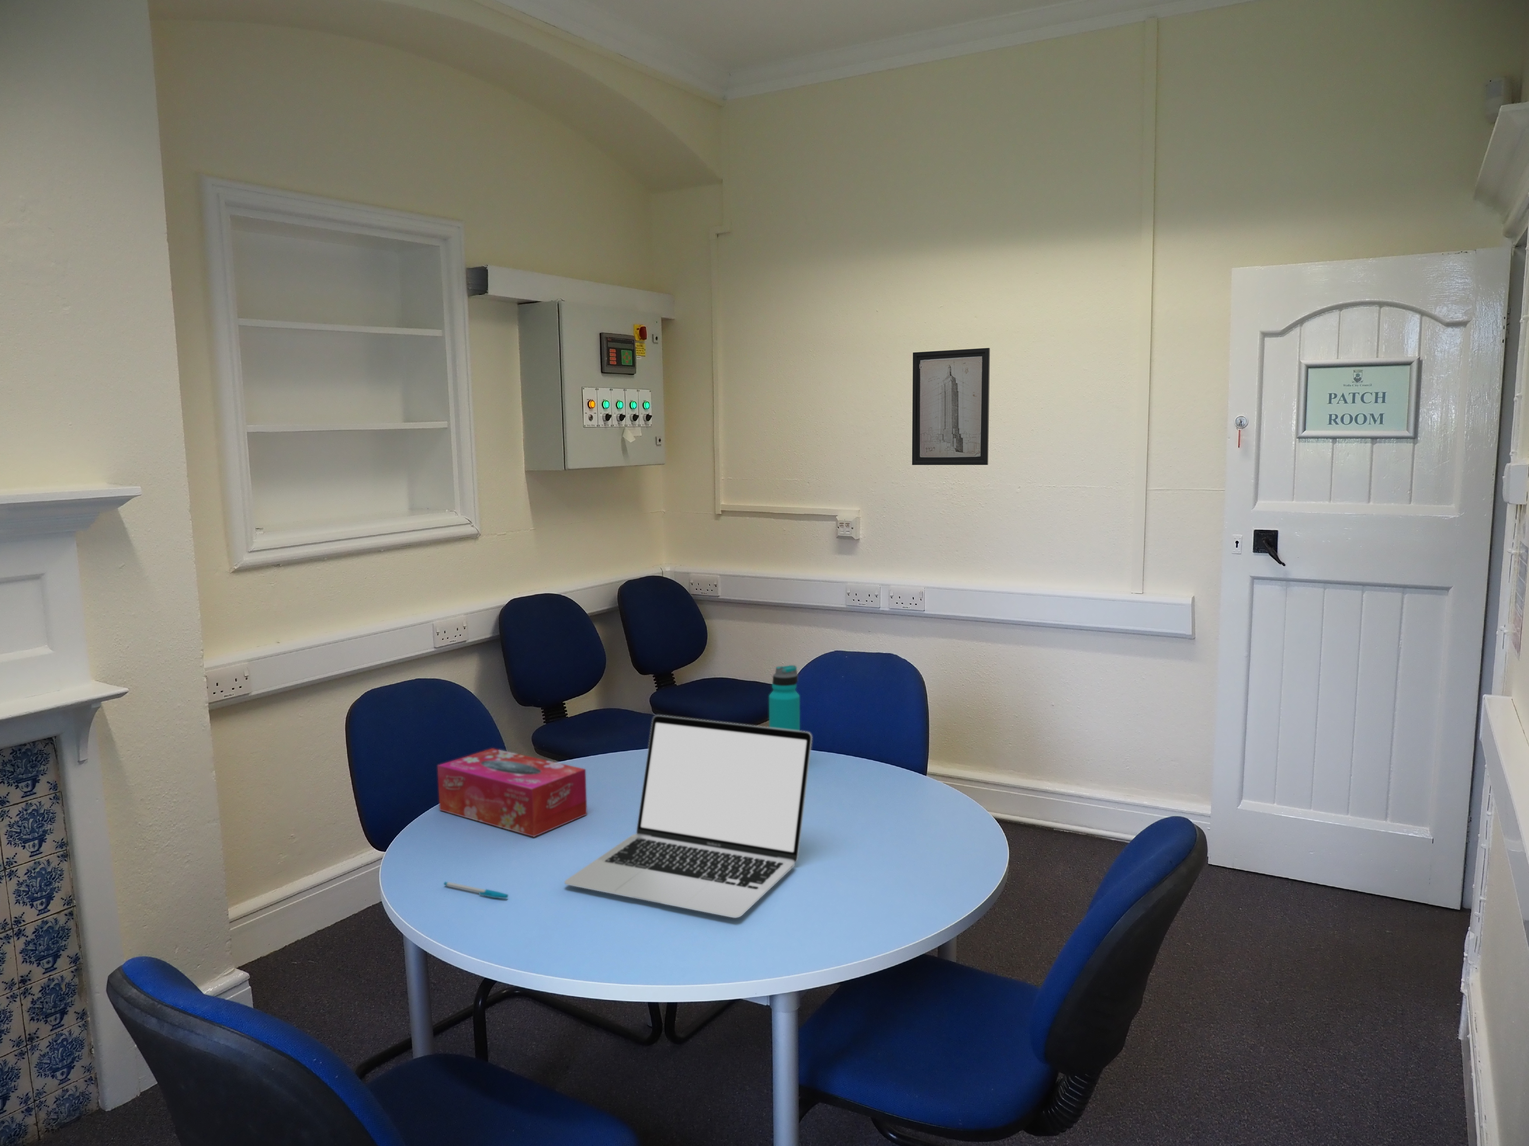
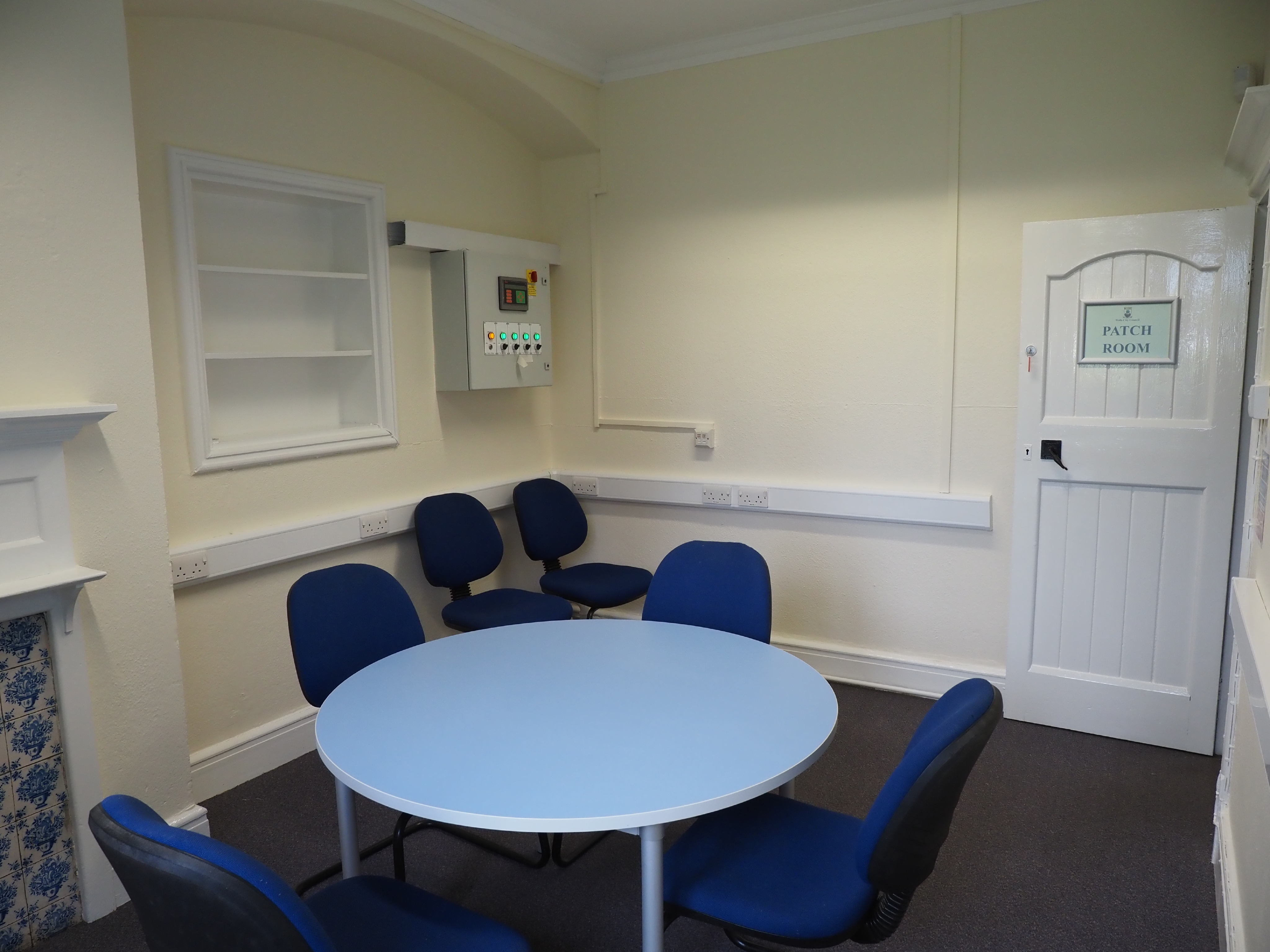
- tissue box [437,748,588,837]
- pen [443,881,509,899]
- wall art [911,348,991,465]
- laptop [563,715,813,918]
- water bottle [768,664,801,731]
